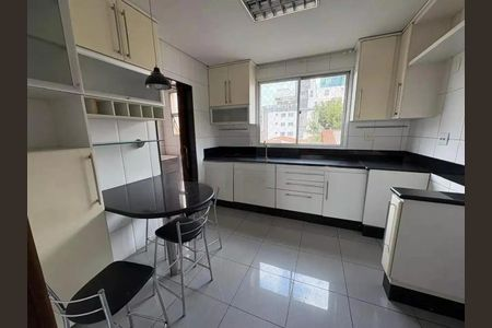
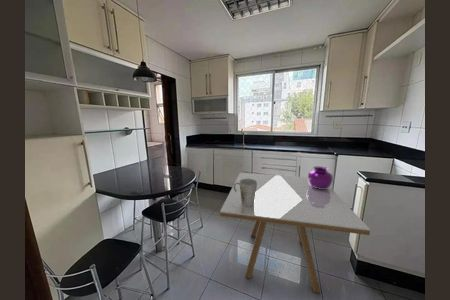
+ dining table [219,172,371,294]
+ vase [307,166,334,189]
+ pitcher [233,179,257,207]
